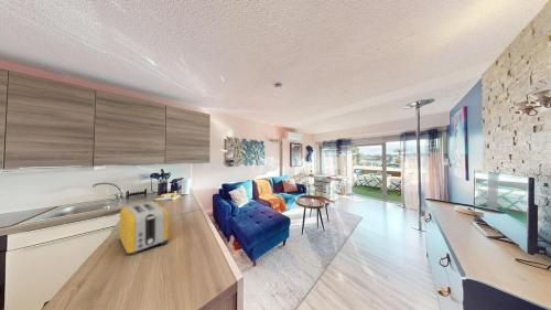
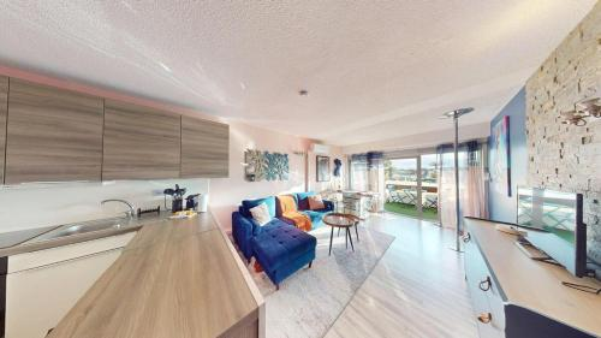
- toaster [118,201,169,257]
